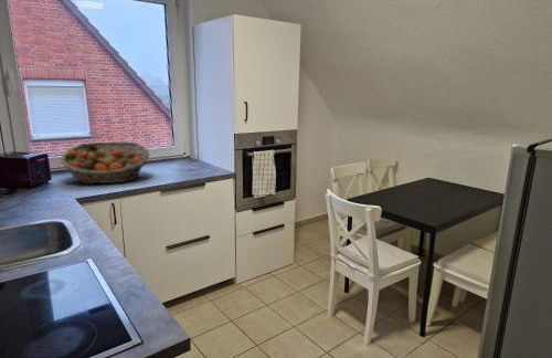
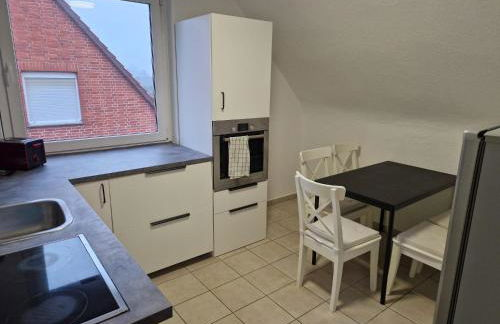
- fruit basket [60,140,150,185]
